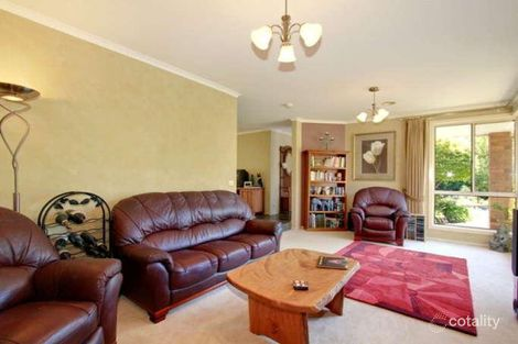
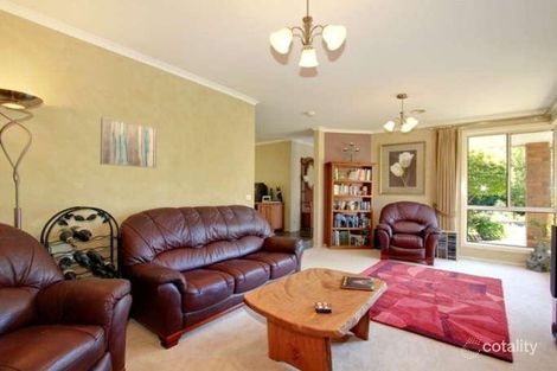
+ wall art [98,116,158,169]
